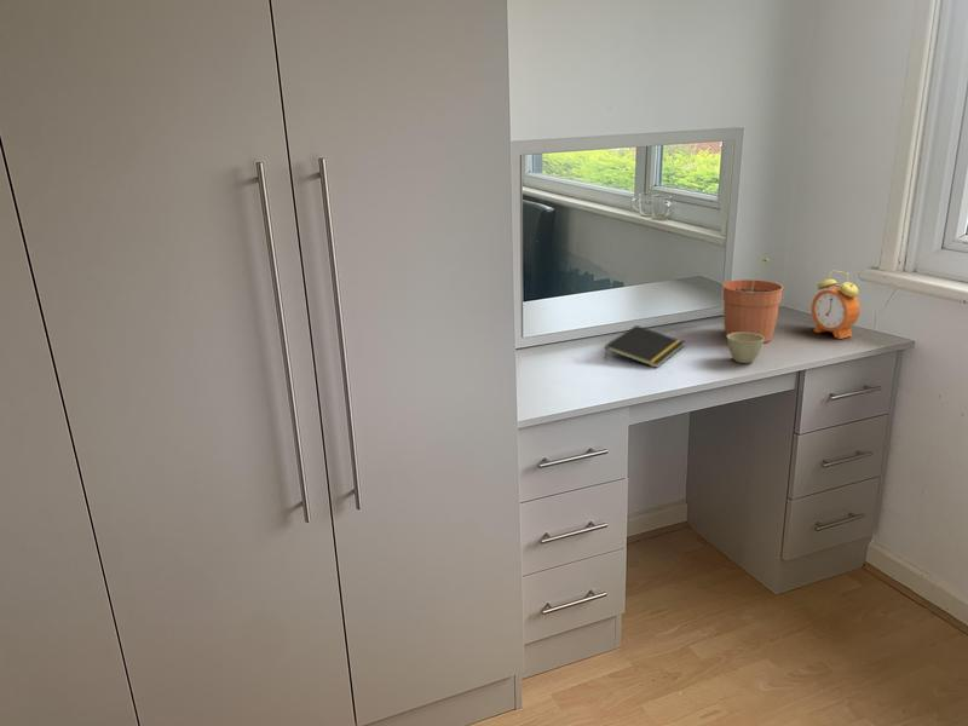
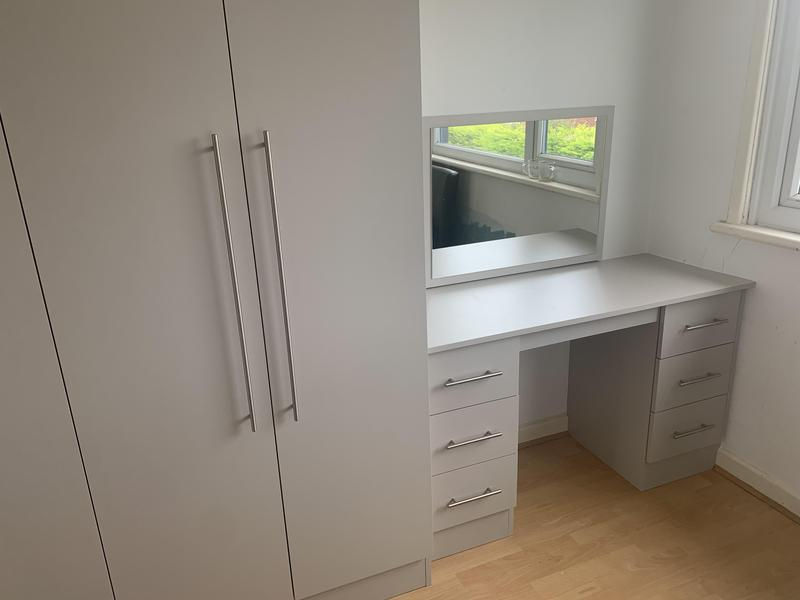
- alarm clock [811,269,860,340]
- flower pot [726,333,764,364]
- plant pot [721,258,784,344]
- notepad [603,324,686,369]
